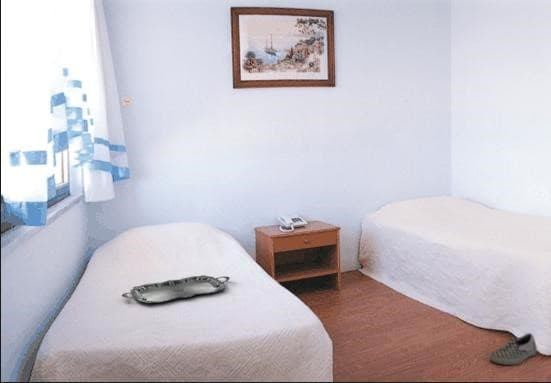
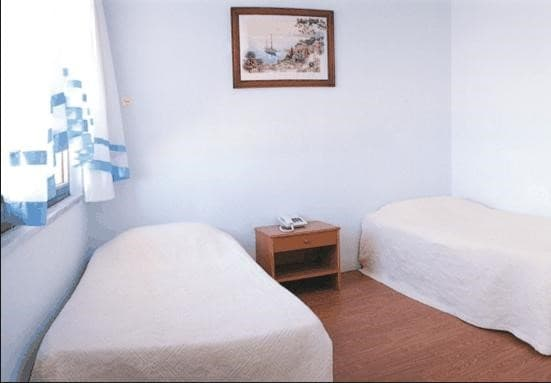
- serving tray [121,274,231,304]
- shoe [488,332,538,366]
